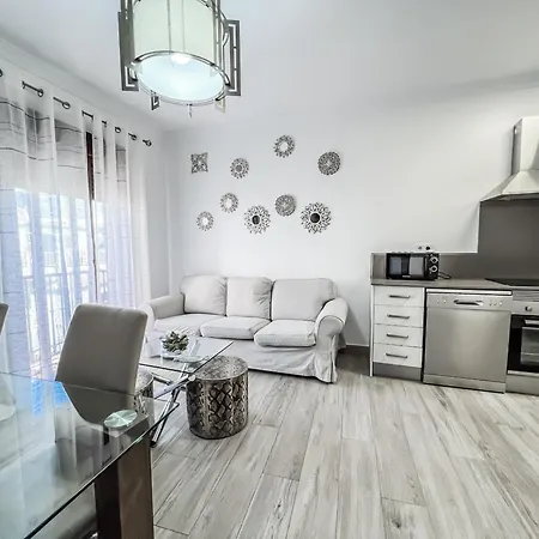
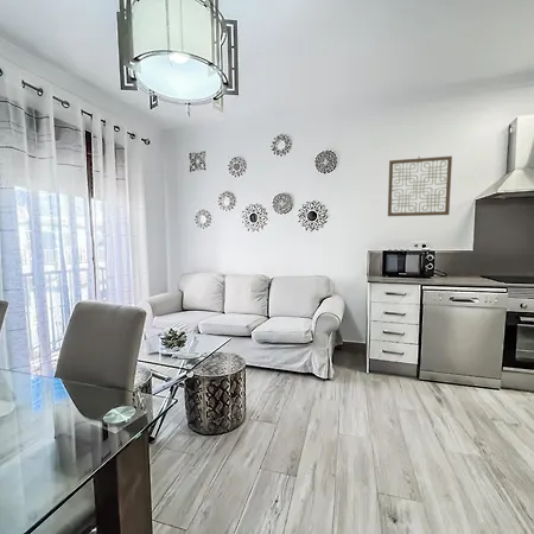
+ wall art [387,155,453,217]
